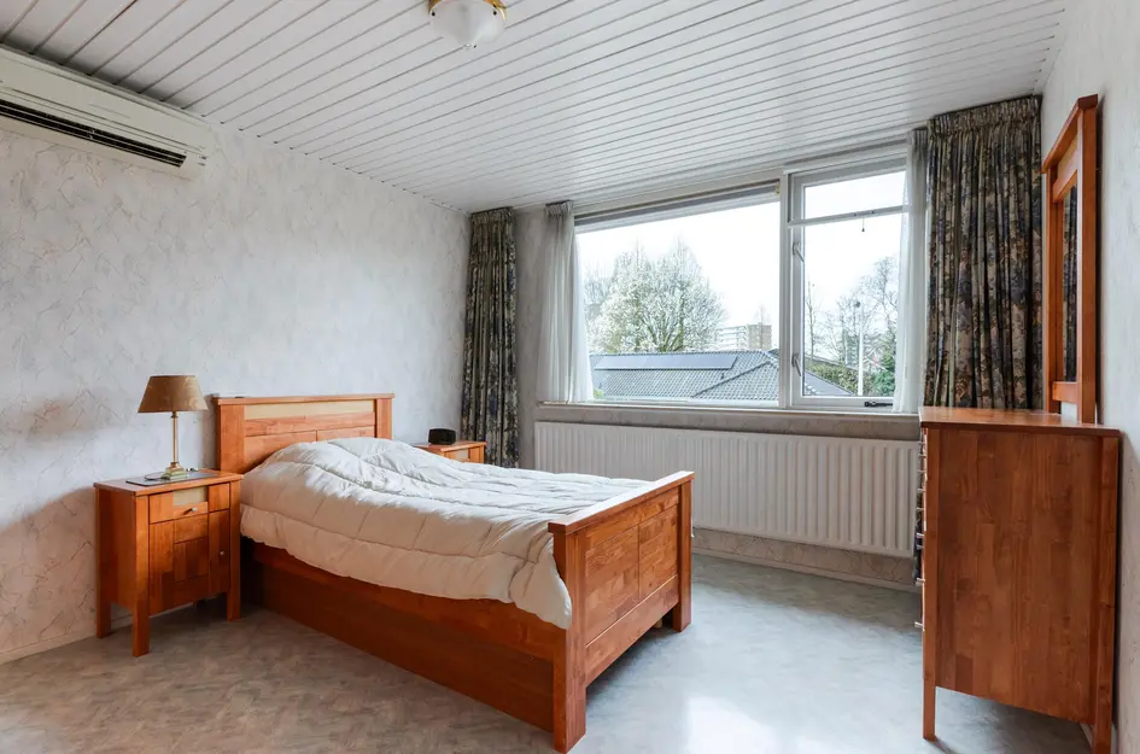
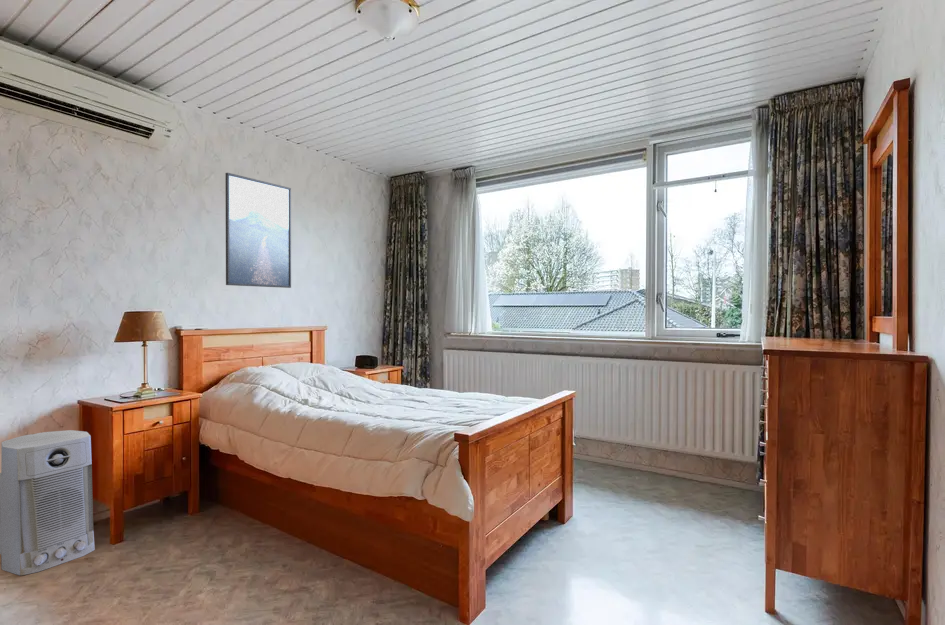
+ air purifier [0,429,96,577]
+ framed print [224,172,292,289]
